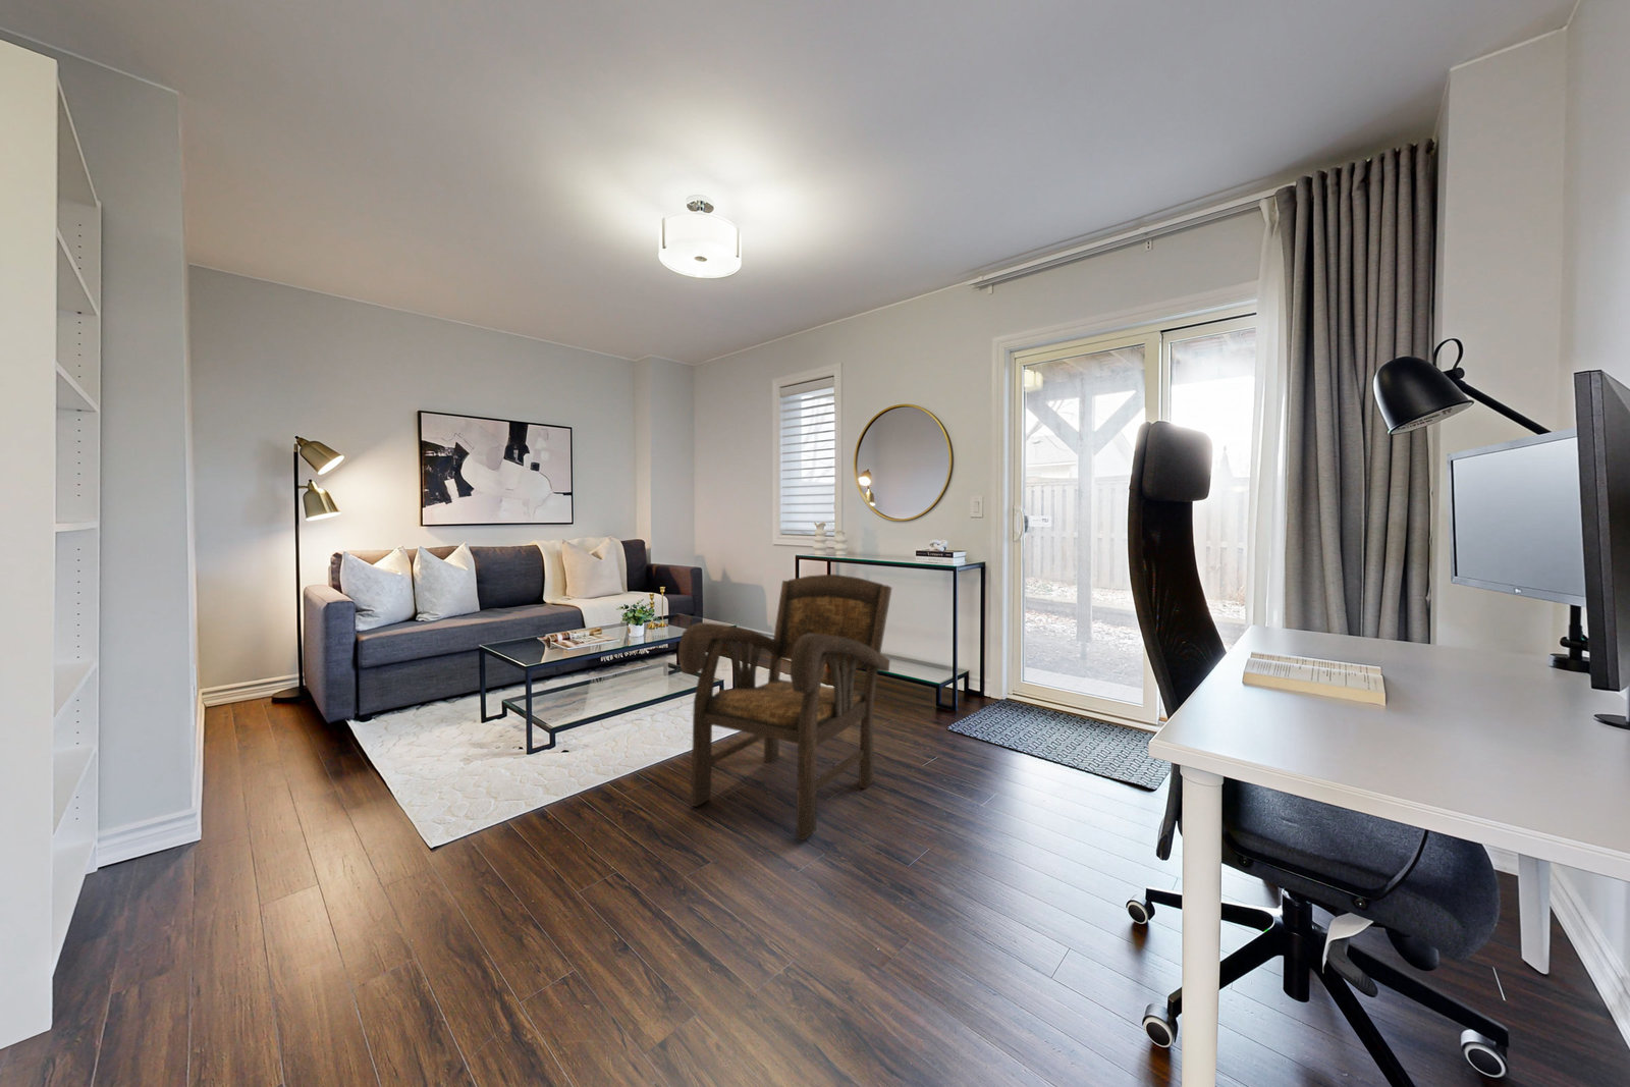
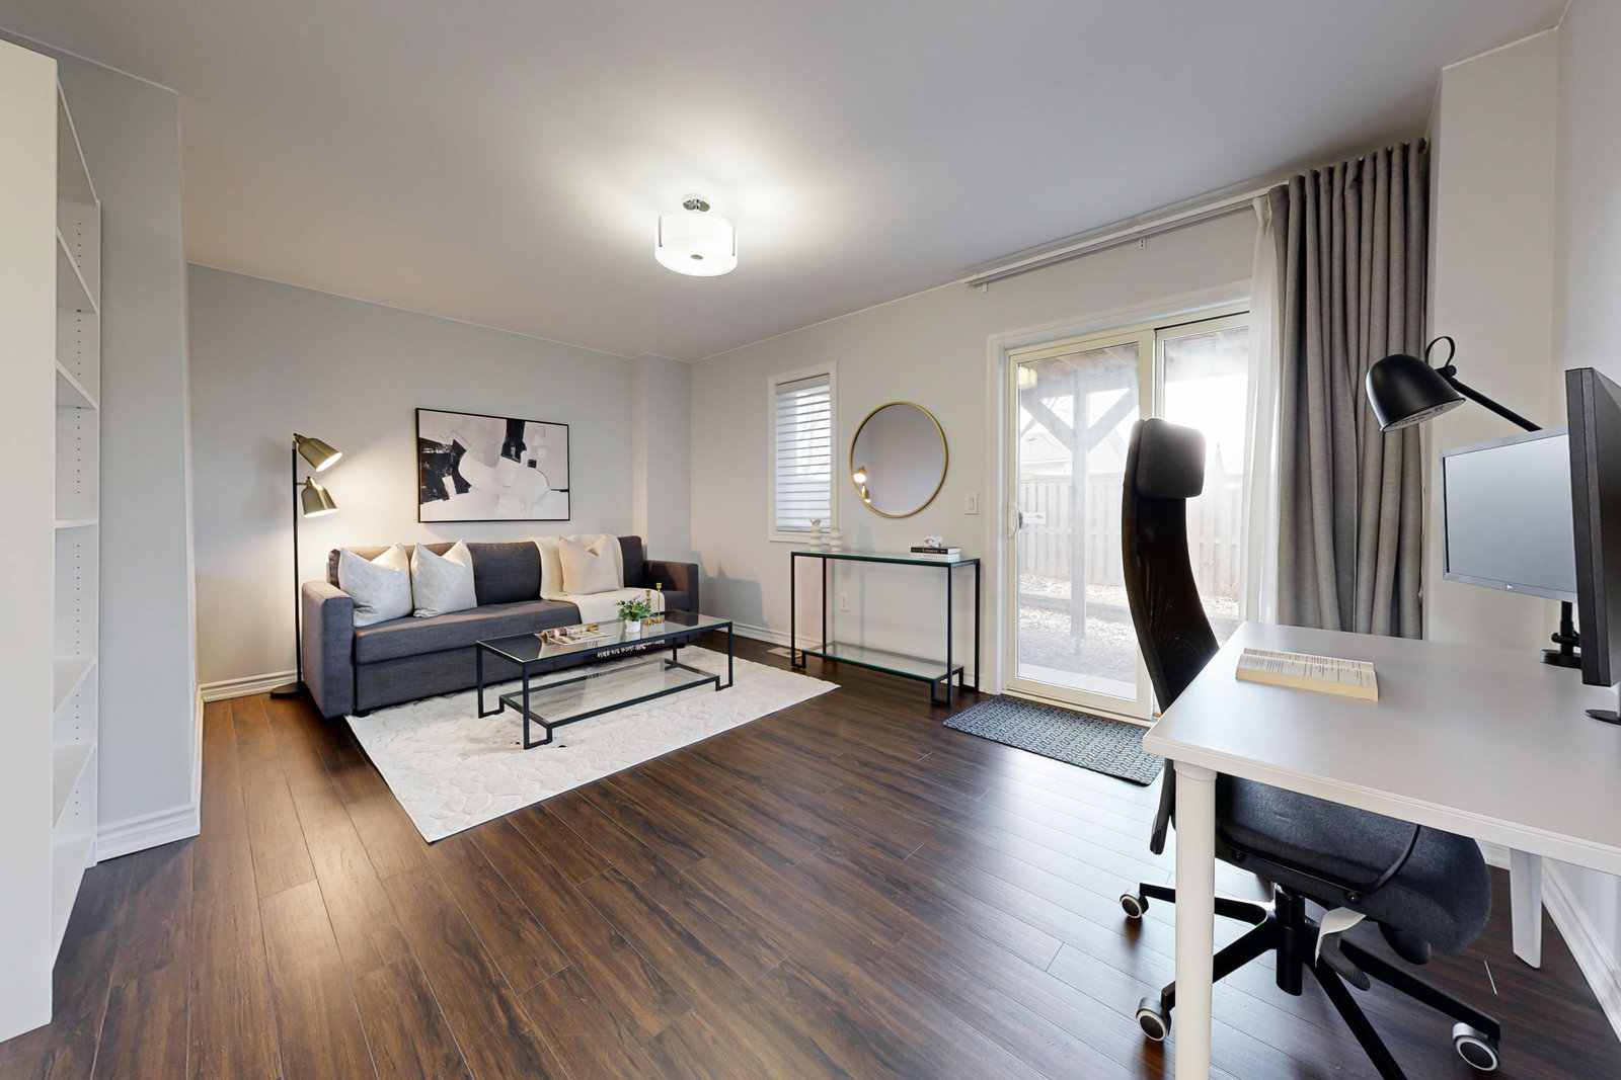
- armchair [678,574,894,842]
